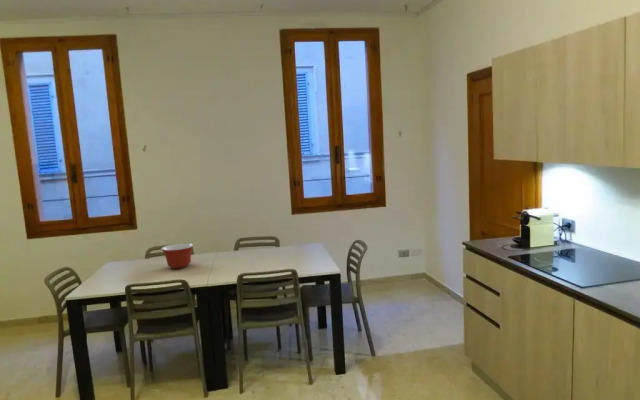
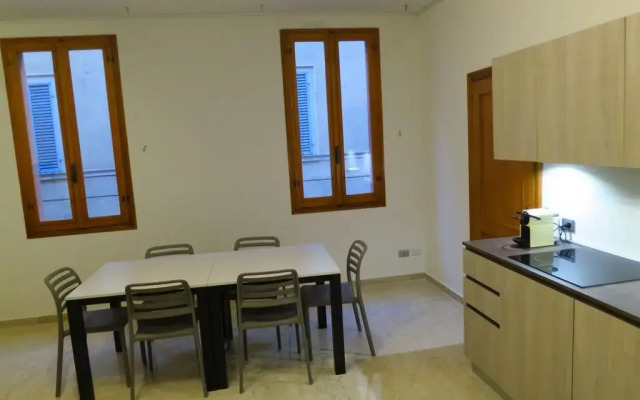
- mixing bowl [160,242,195,270]
